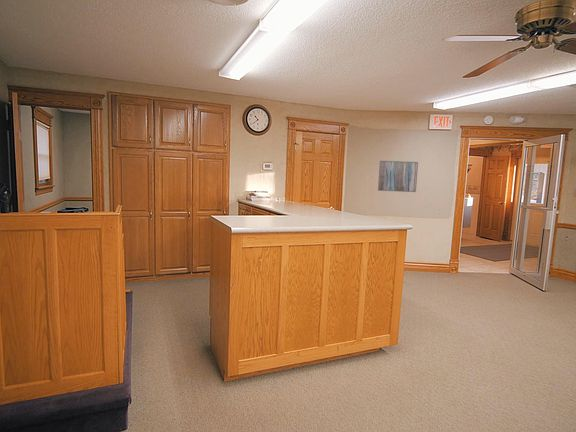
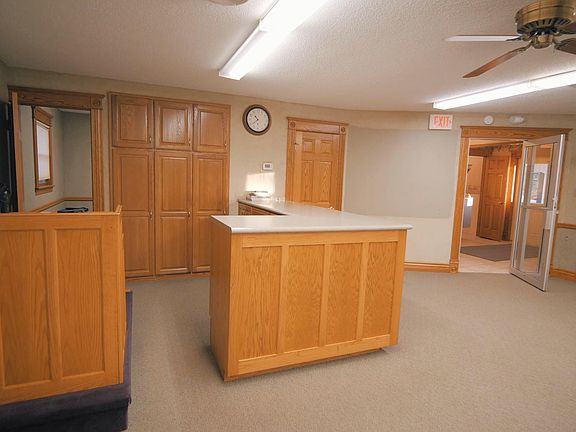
- wall art [377,160,419,193]
